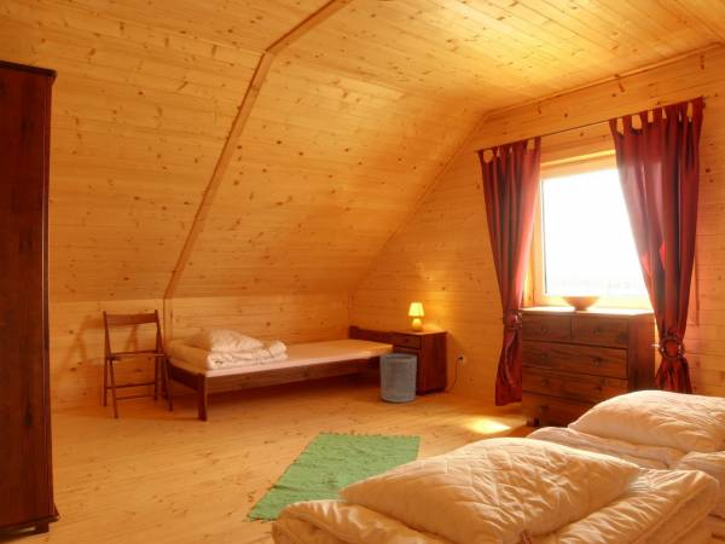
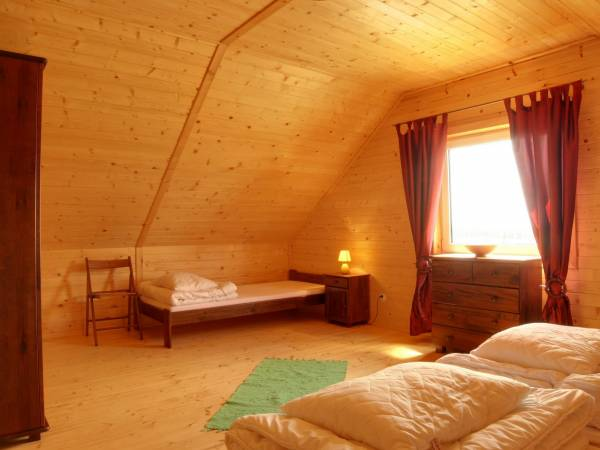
- waste bin [379,353,418,404]
